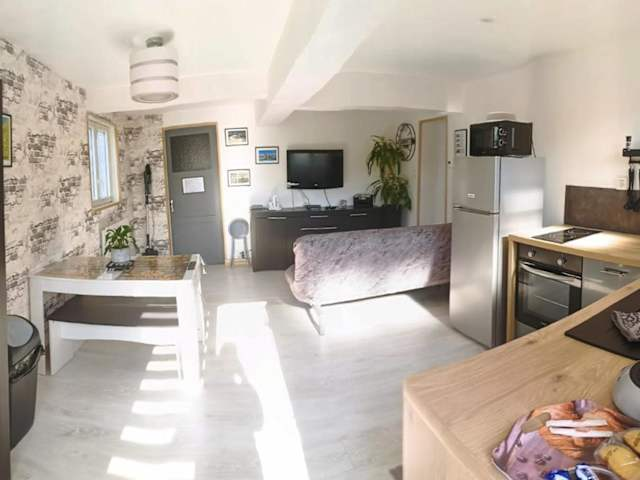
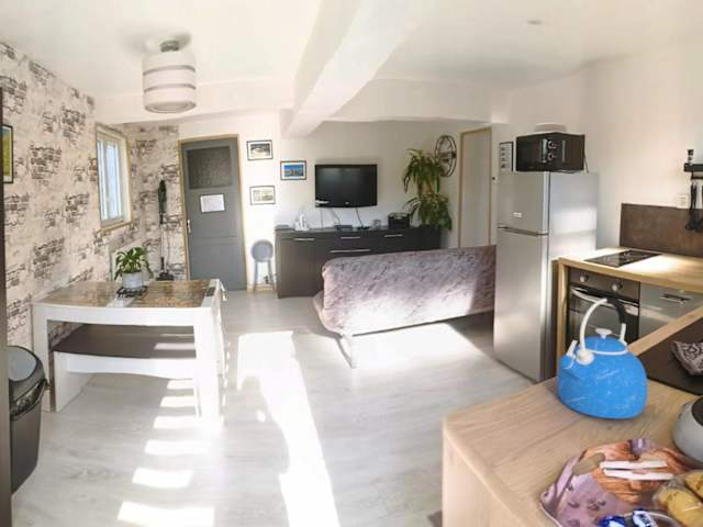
+ kettle [556,295,649,419]
